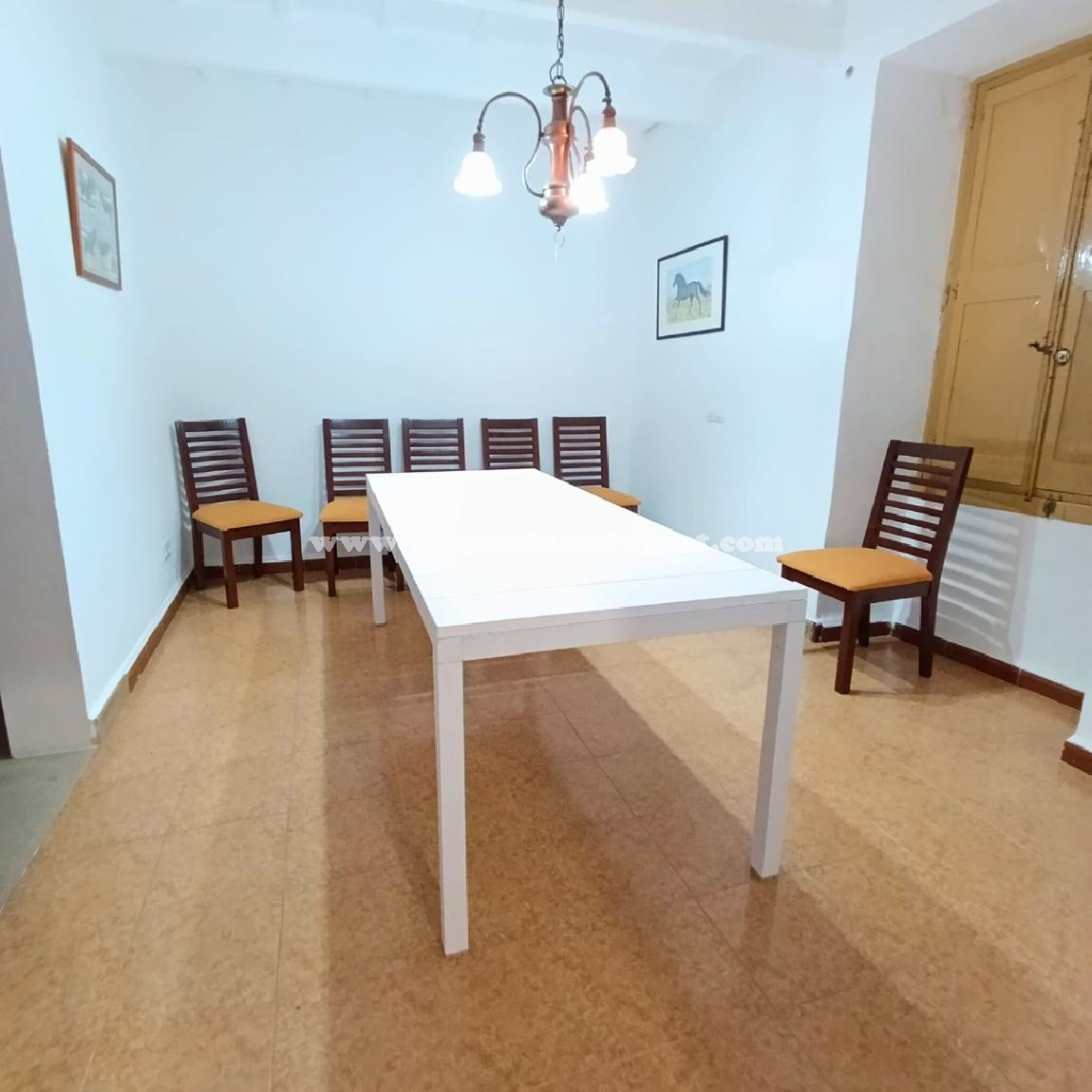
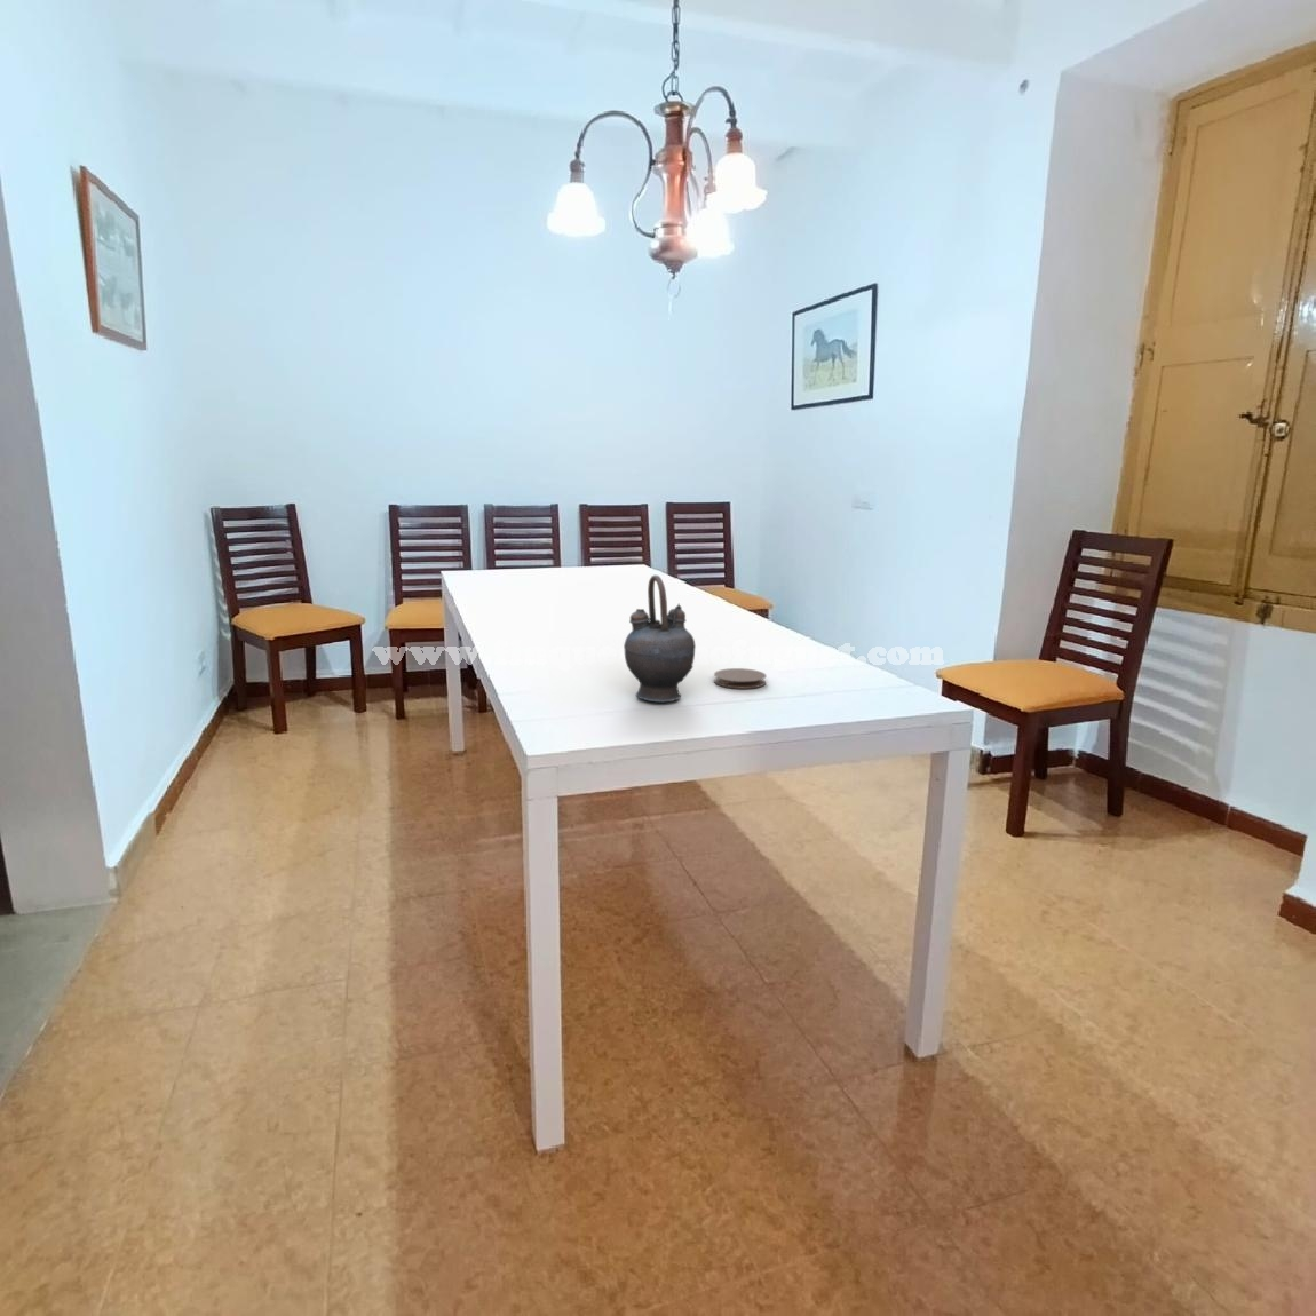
+ teapot [623,575,697,704]
+ coaster [713,668,766,691]
